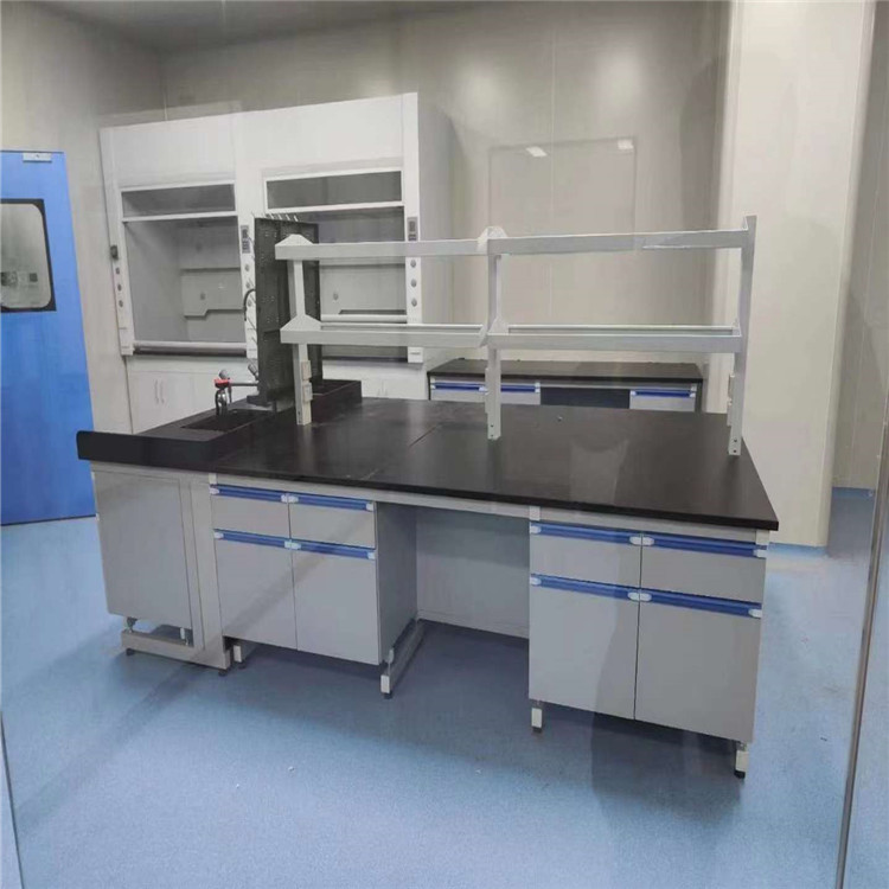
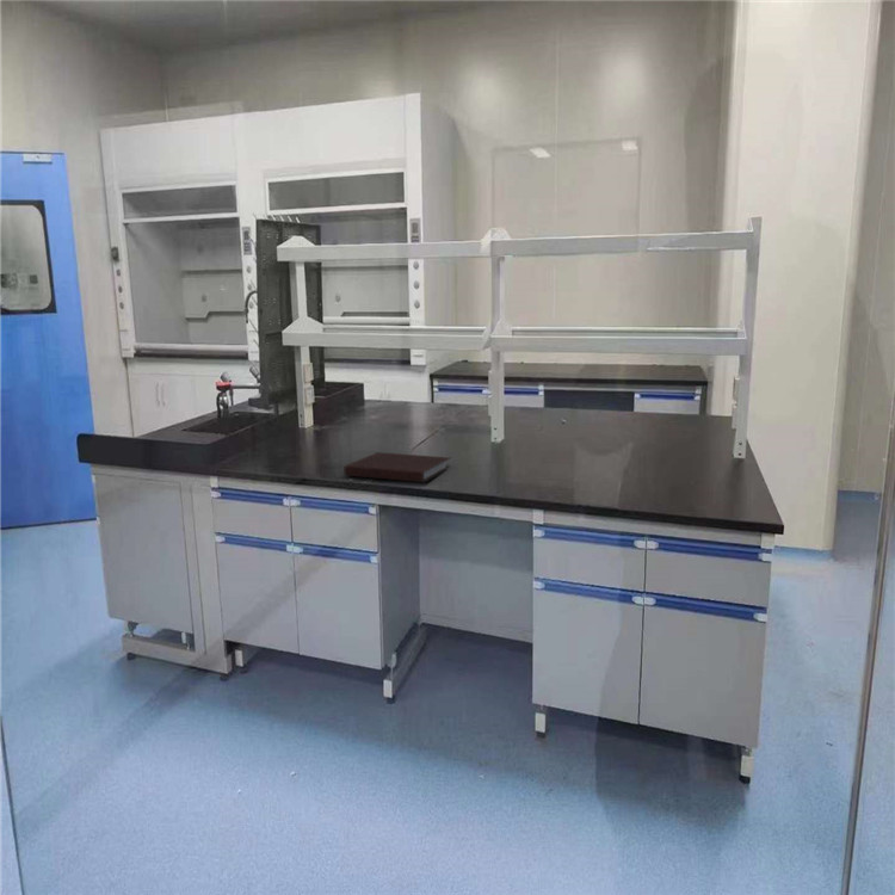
+ notebook [342,451,451,483]
